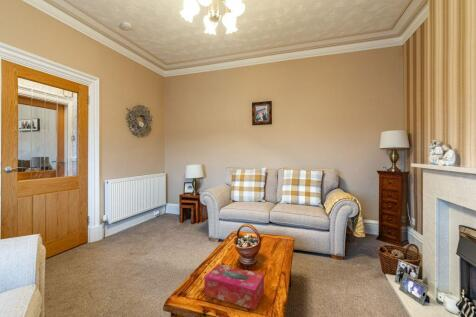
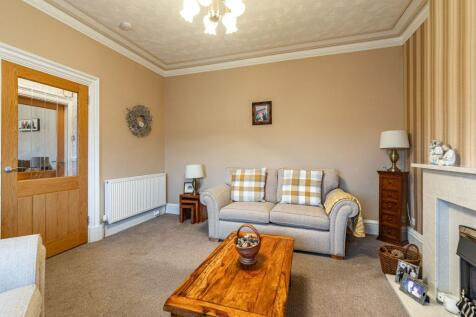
- tissue box [203,263,265,311]
